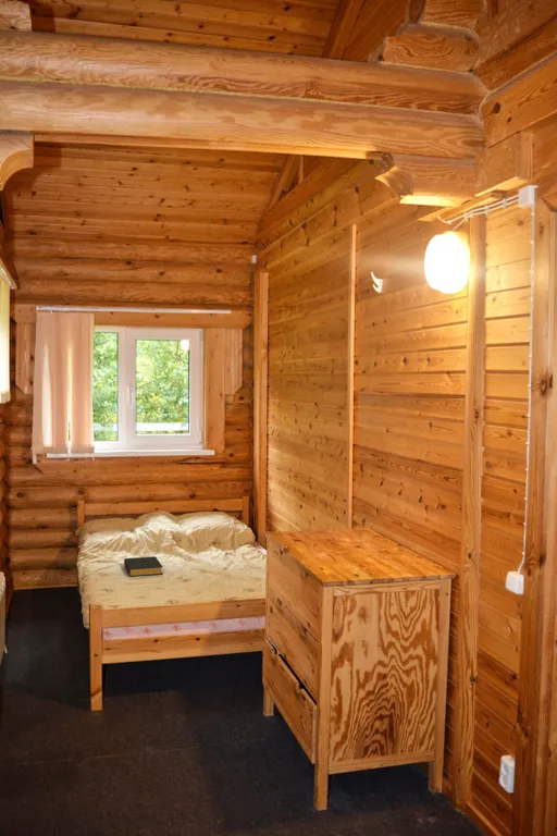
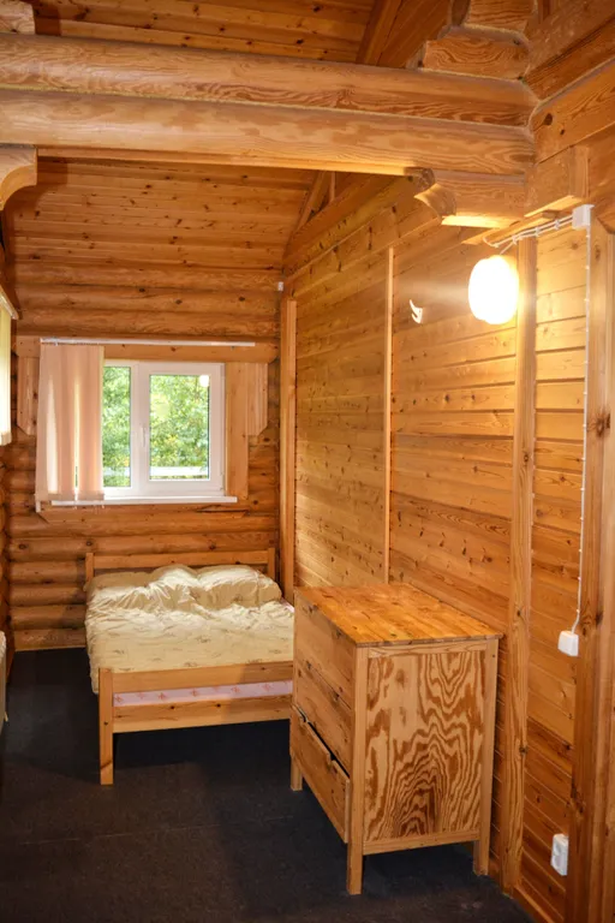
- hardback book [123,555,163,577]
